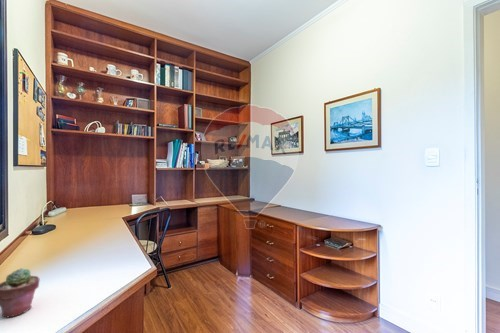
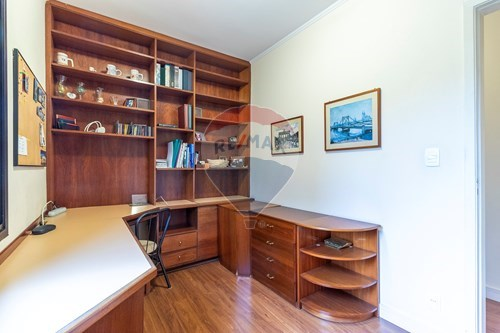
- potted succulent [0,267,41,319]
